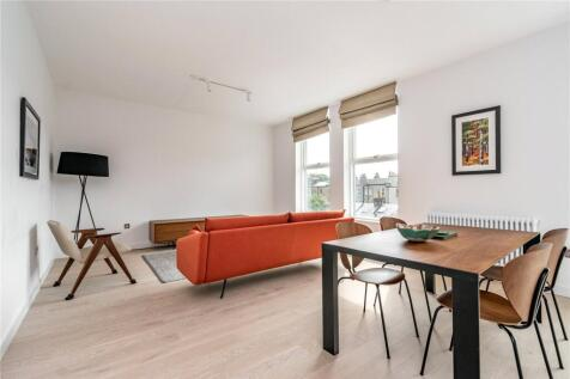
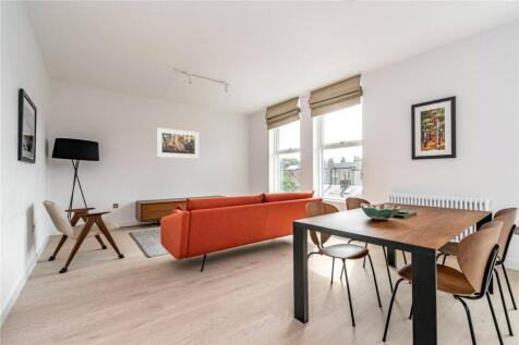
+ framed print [156,127,200,160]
